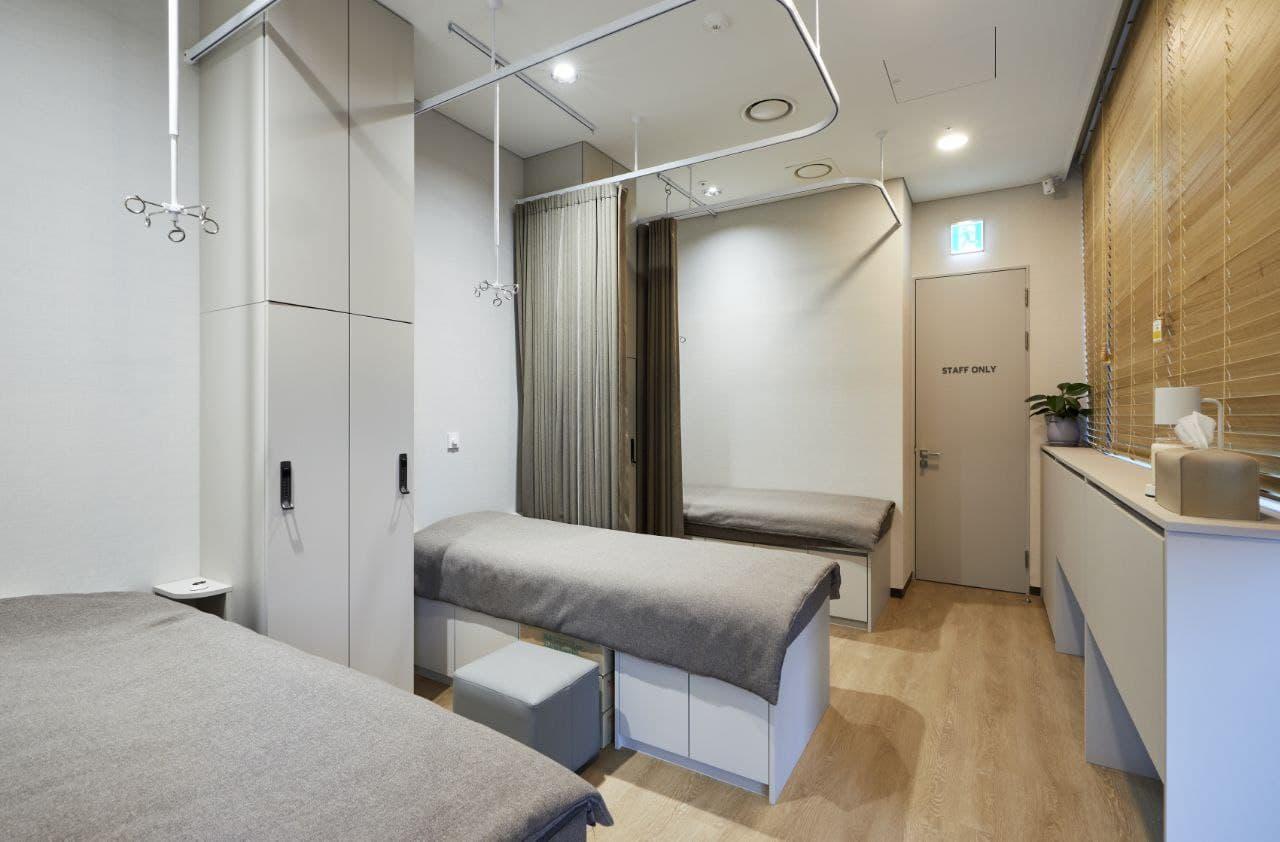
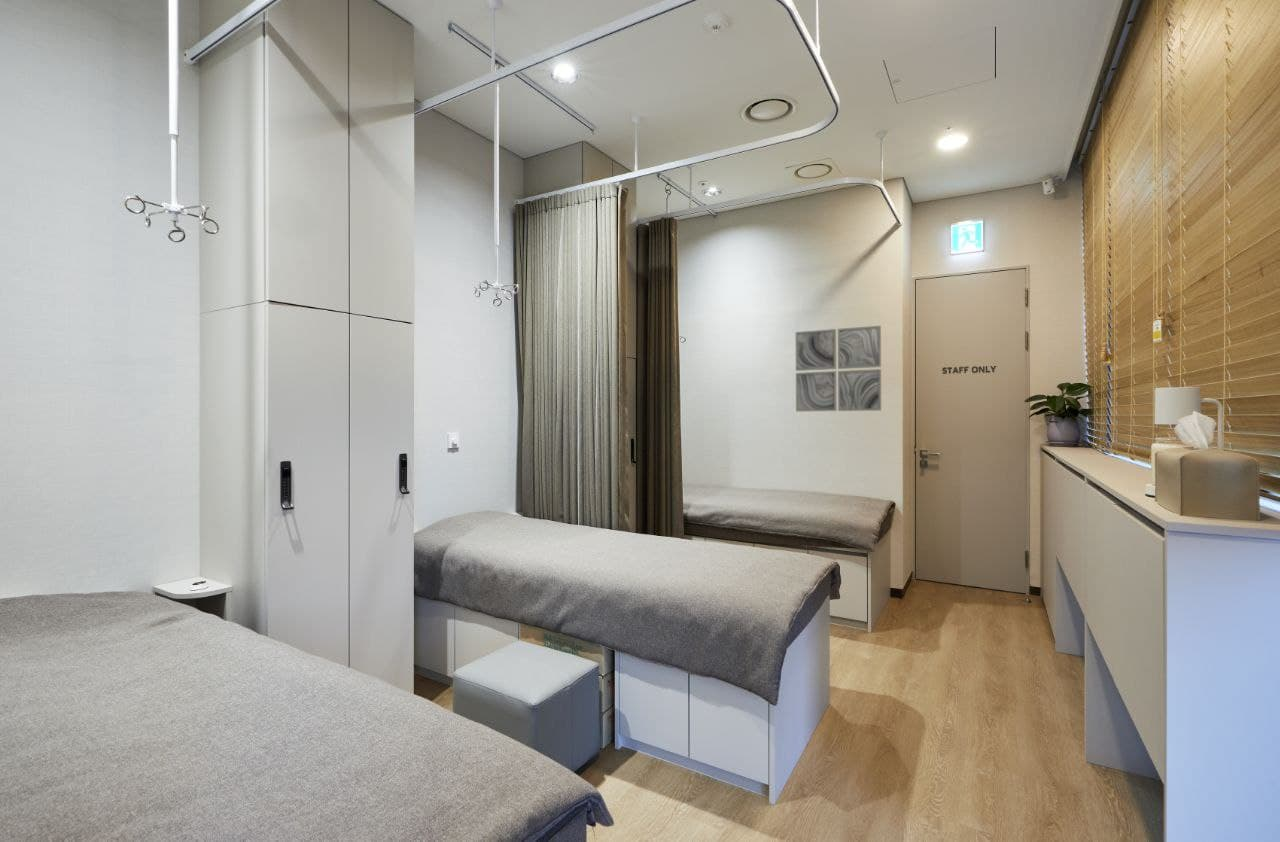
+ wall art [795,325,882,412]
